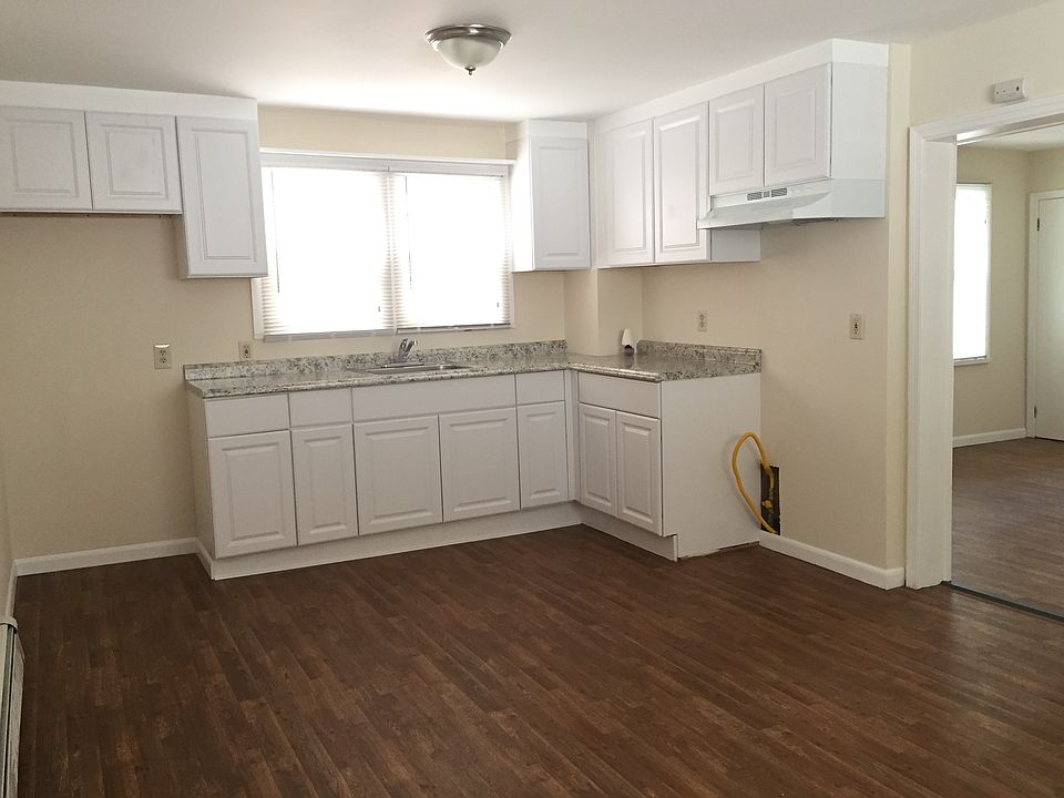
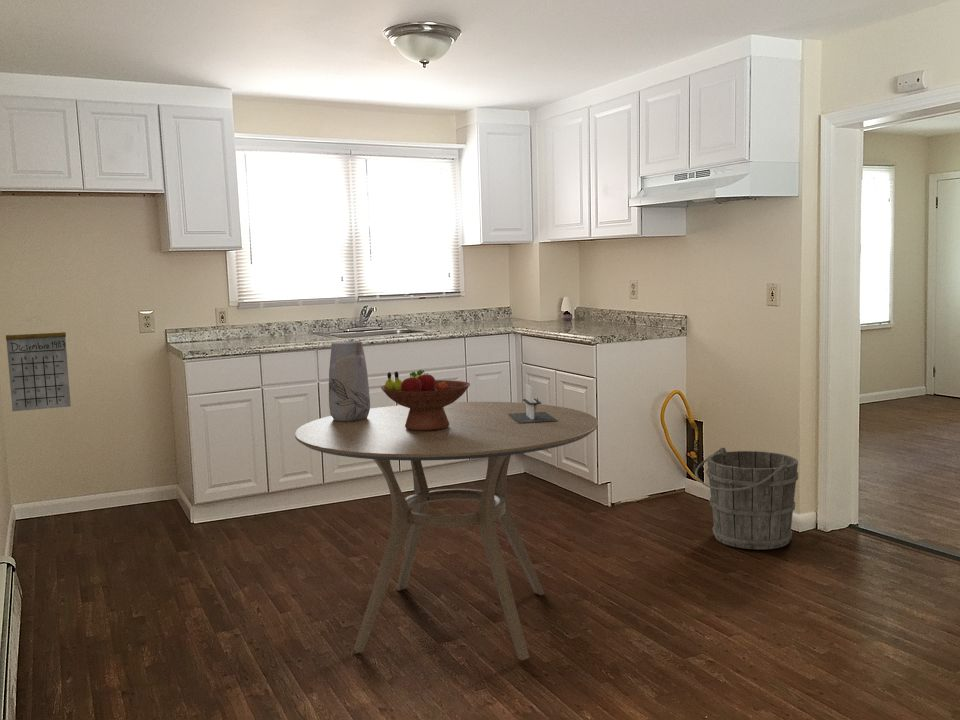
+ calendar [5,315,72,412]
+ vase [328,340,371,421]
+ dining table [294,401,599,661]
+ bucket [694,447,799,550]
+ fruit bowl [380,369,471,431]
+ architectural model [509,383,558,423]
